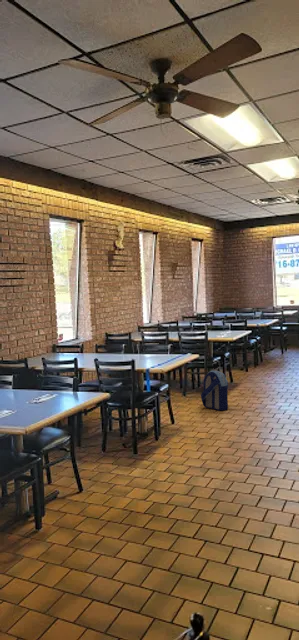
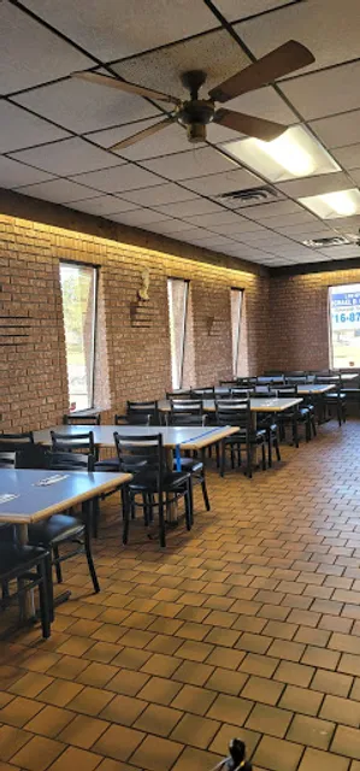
- backpack [200,369,229,412]
